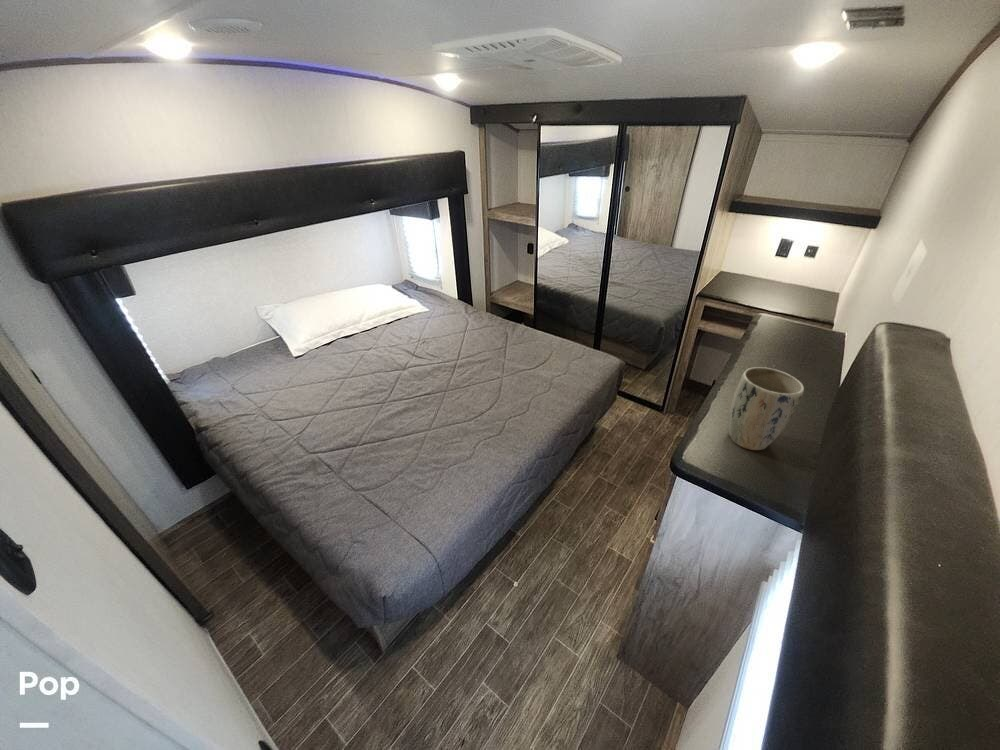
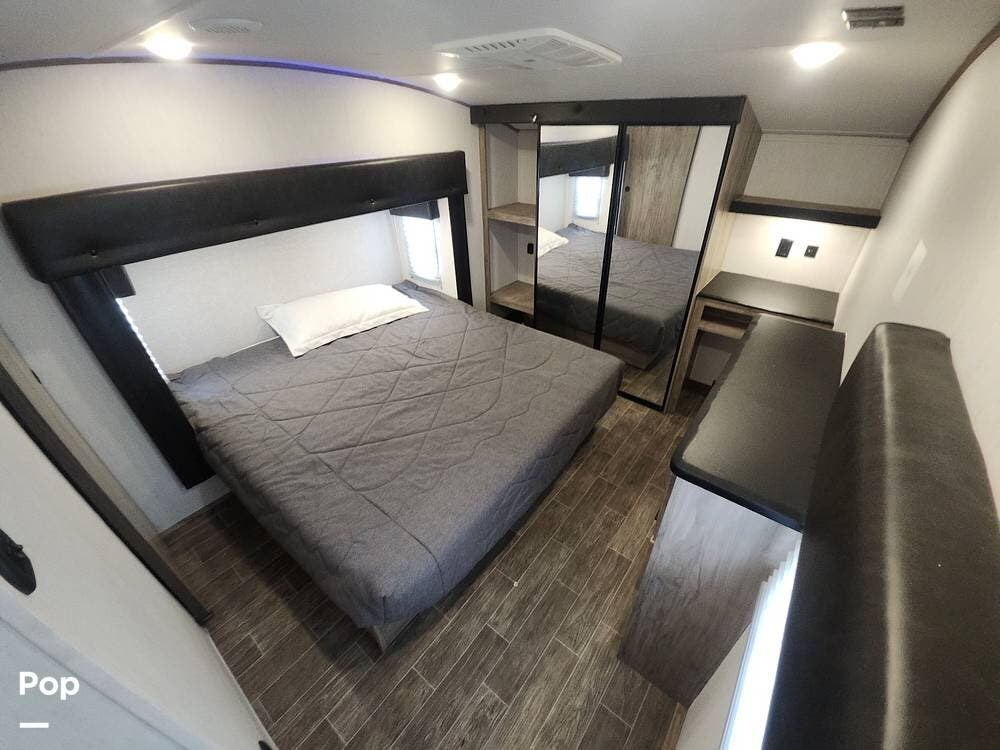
- plant pot [727,366,805,451]
